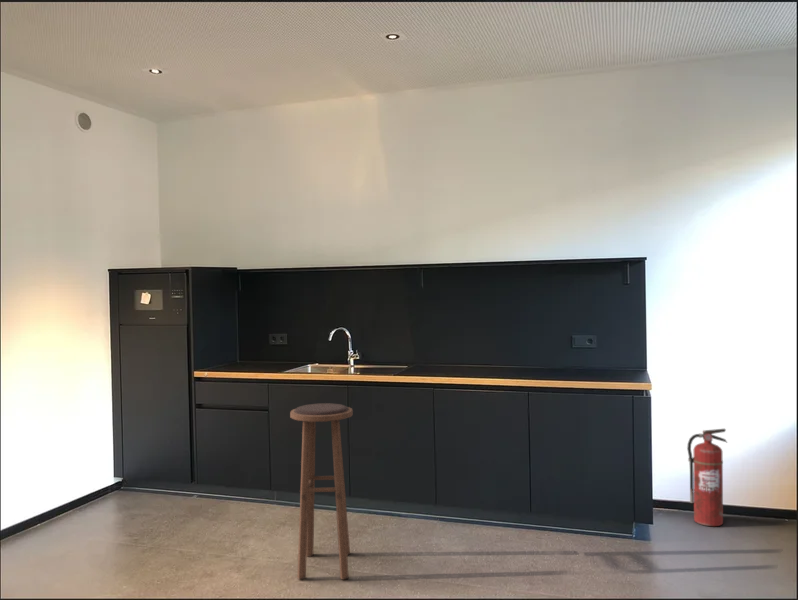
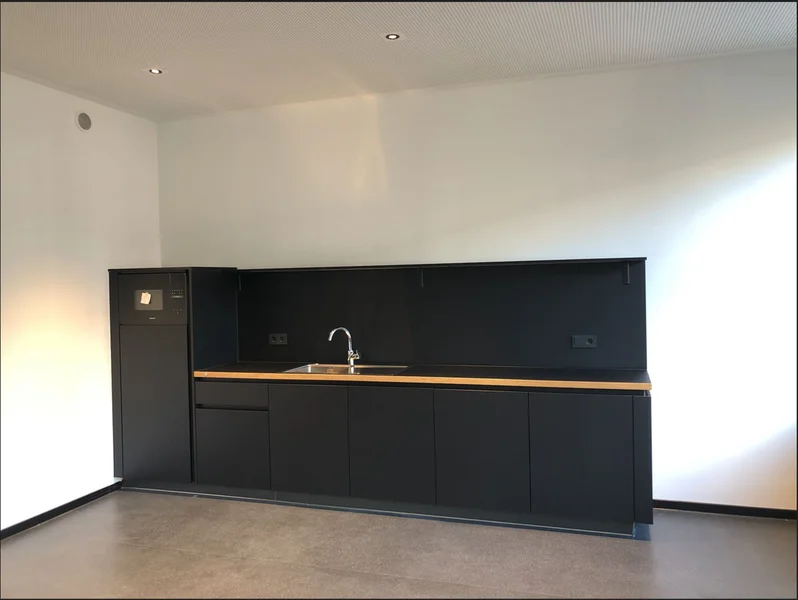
- stool [289,402,354,581]
- fire extinguisher [686,428,728,527]
